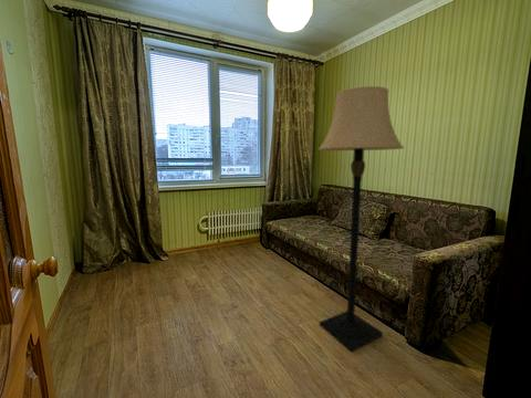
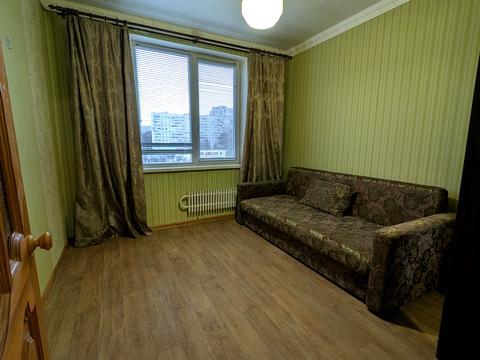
- lamp [317,85,406,353]
